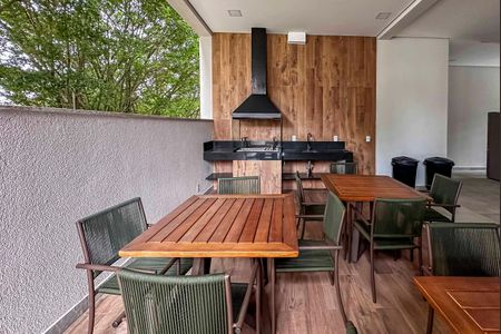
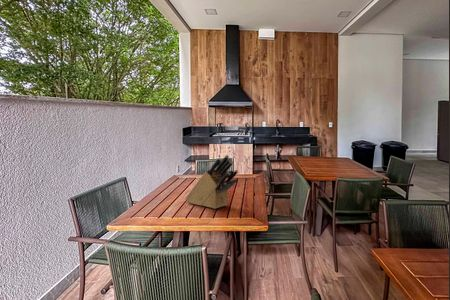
+ knife block [184,154,239,210]
